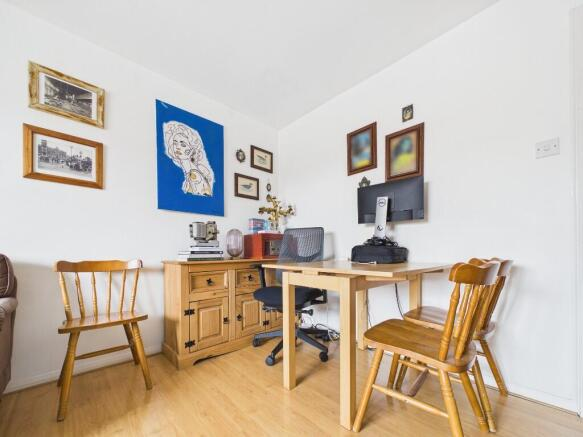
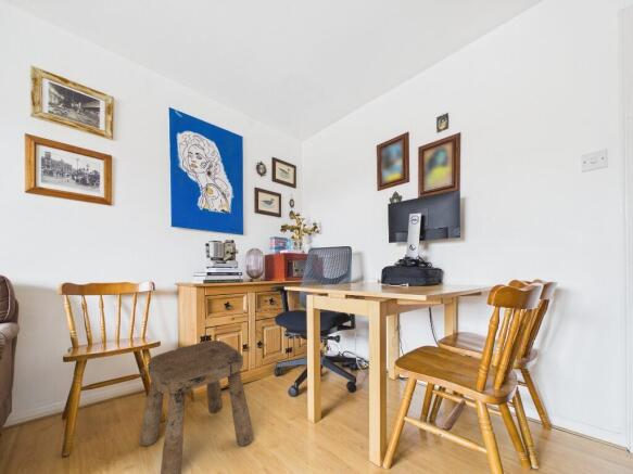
+ stool [138,340,255,474]
